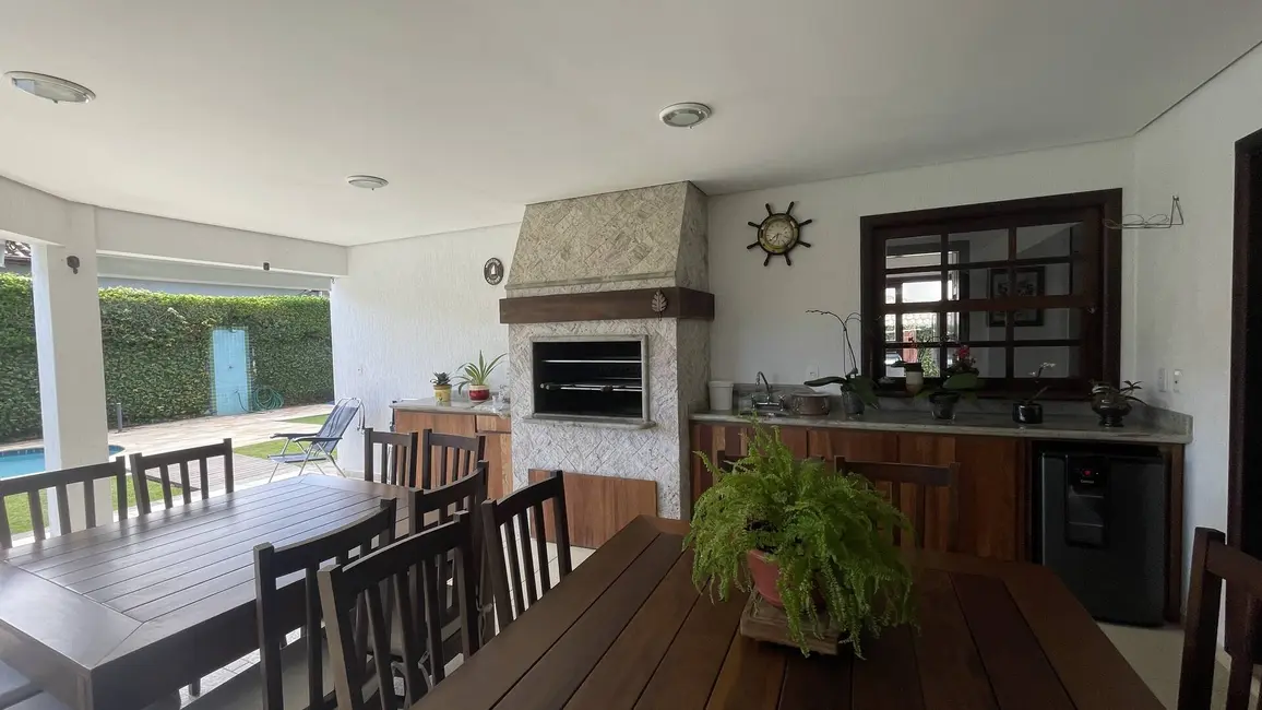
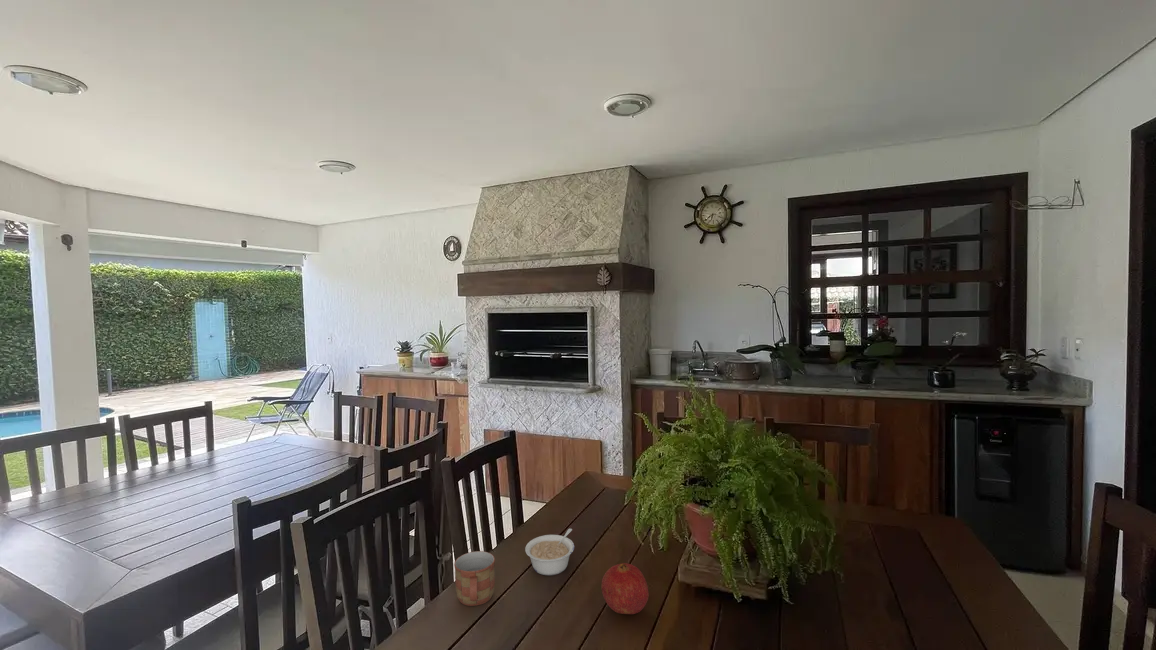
+ mug [453,550,496,607]
+ fruit [600,562,650,615]
+ legume [524,528,575,576]
